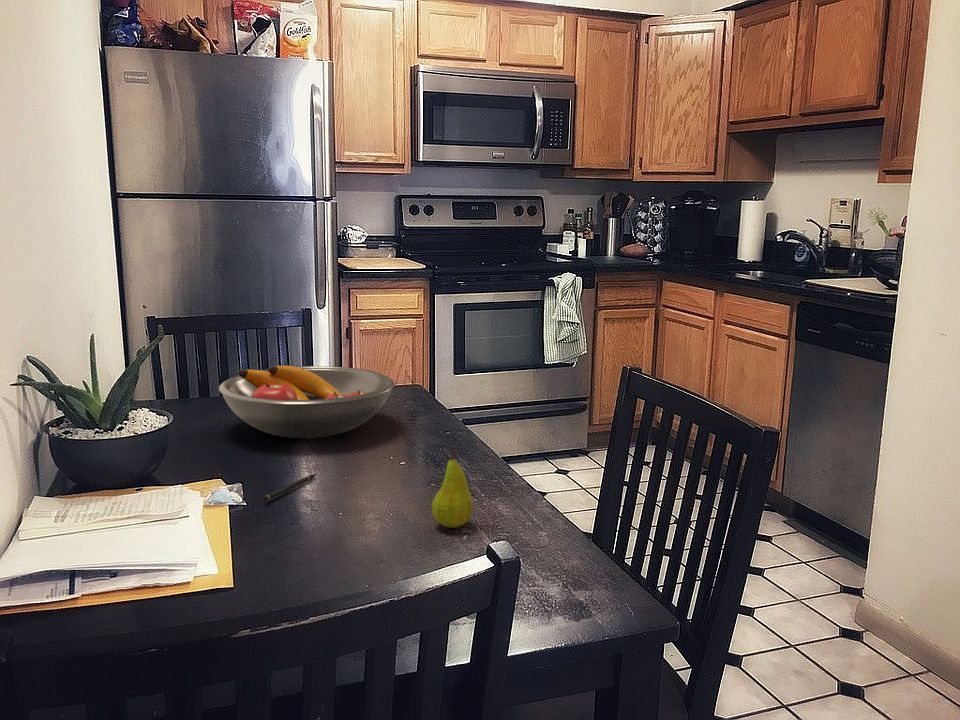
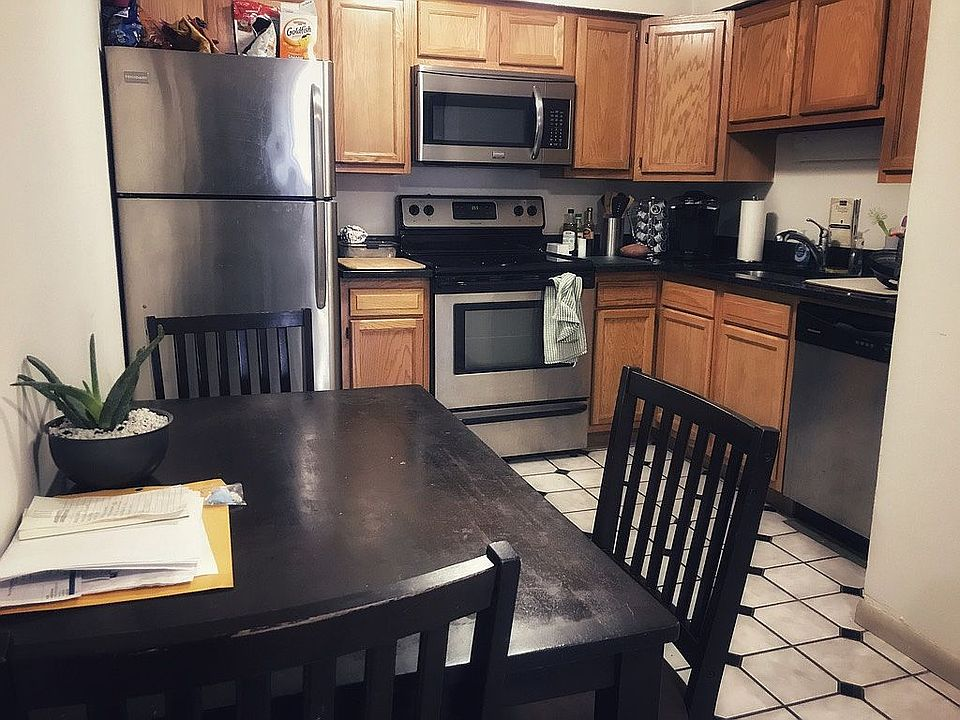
- fruit [431,448,474,529]
- pen [262,473,317,502]
- fruit bowl [218,365,395,439]
